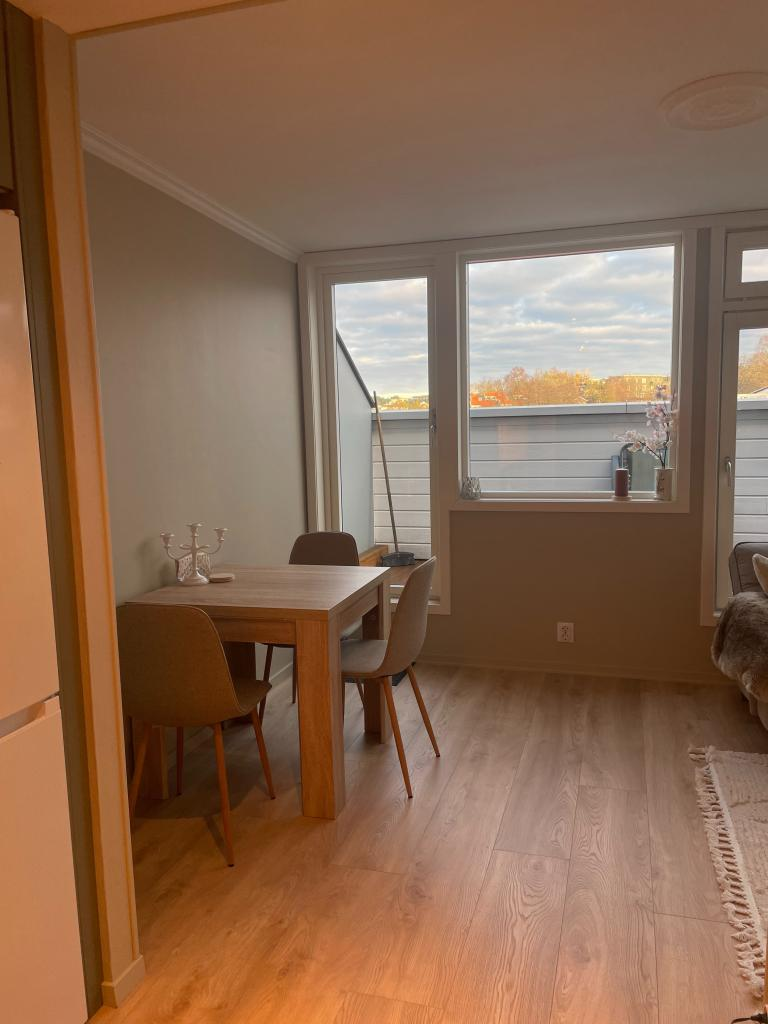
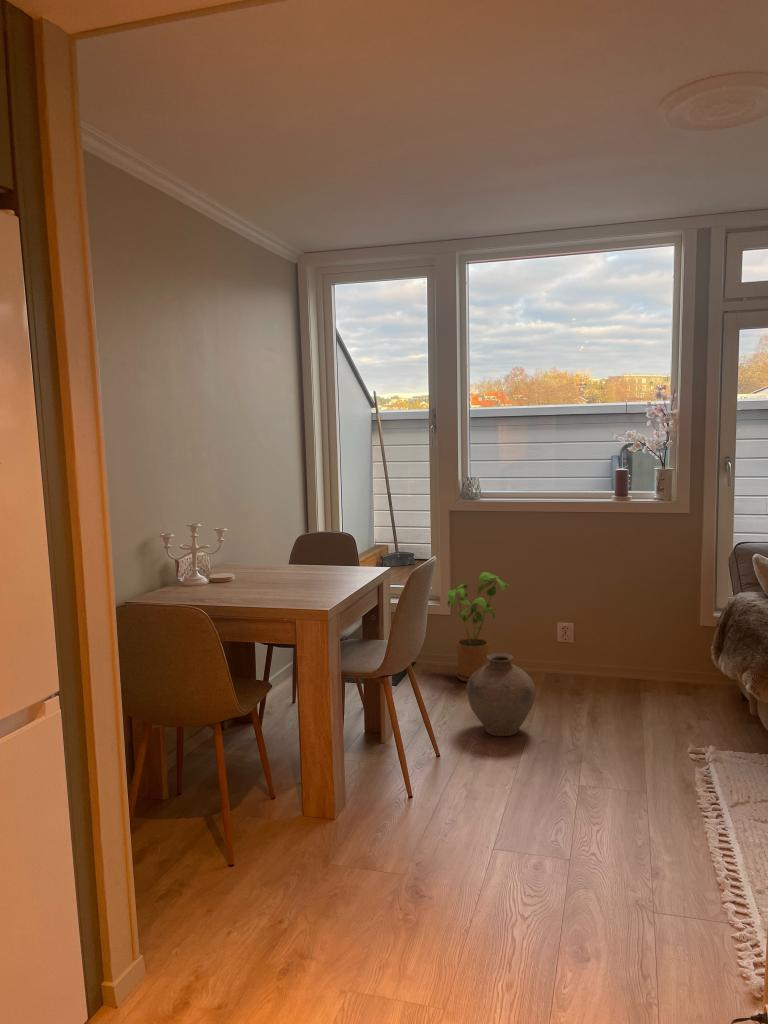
+ house plant [446,571,509,683]
+ vase [466,652,537,737]
